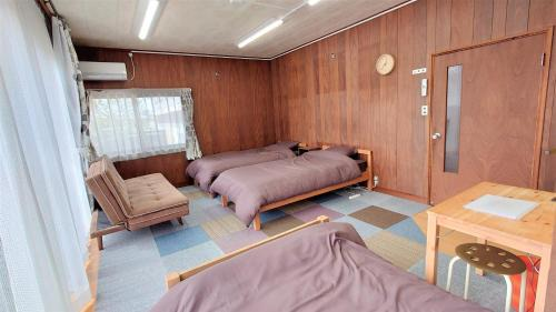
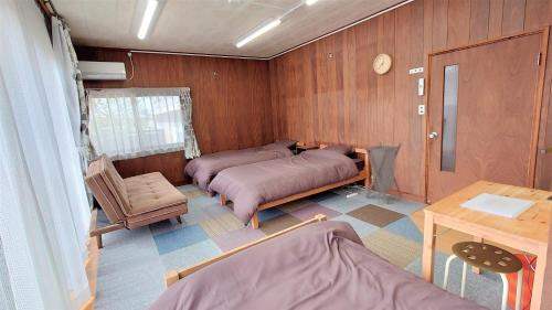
+ laundry hamper [363,141,404,204]
